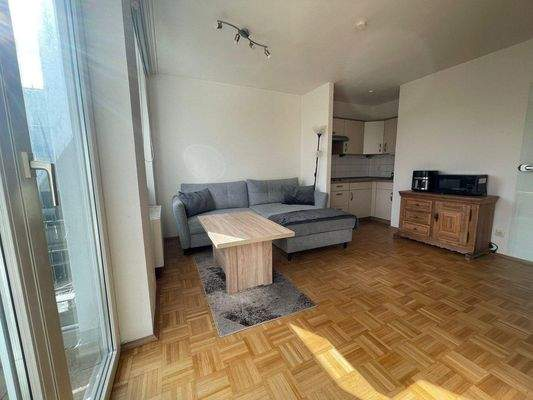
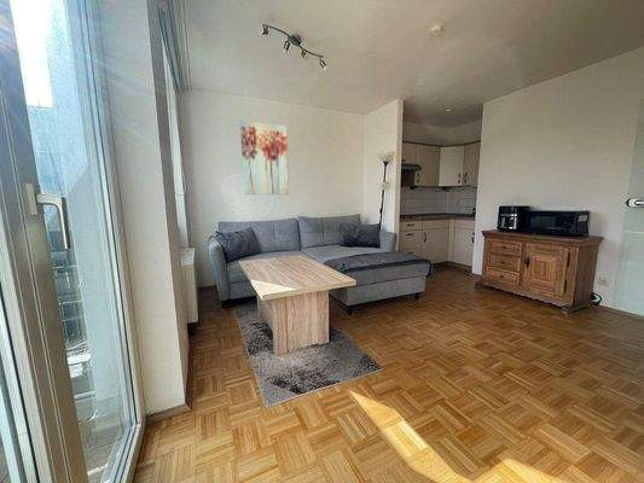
+ wall art [239,120,290,196]
